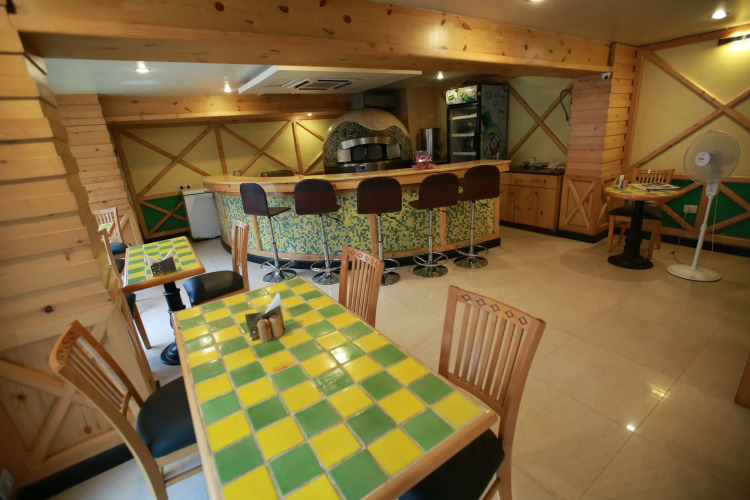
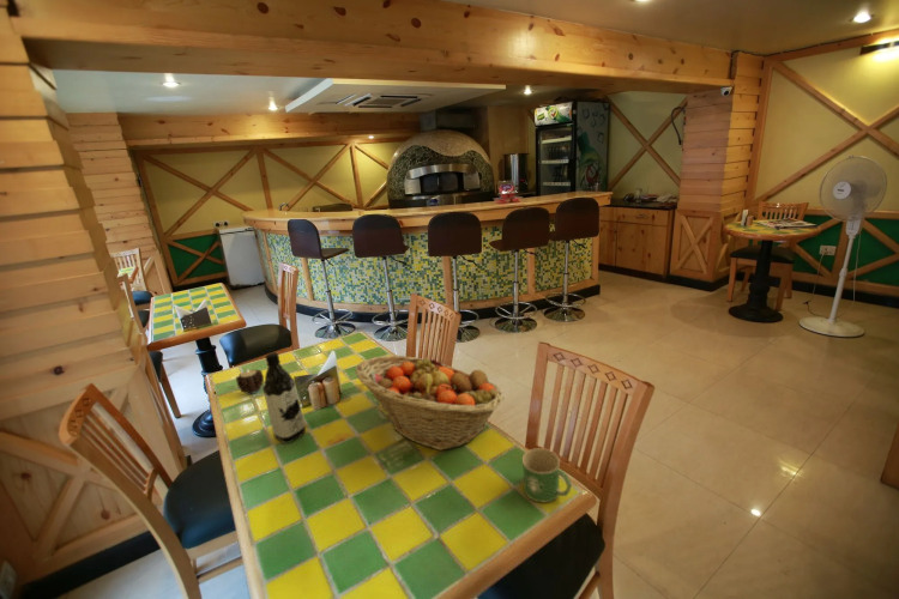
+ candle [235,368,265,395]
+ mug [521,447,572,504]
+ fruit basket [355,355,505,452]
+ water bottle [261,351,307,444]
